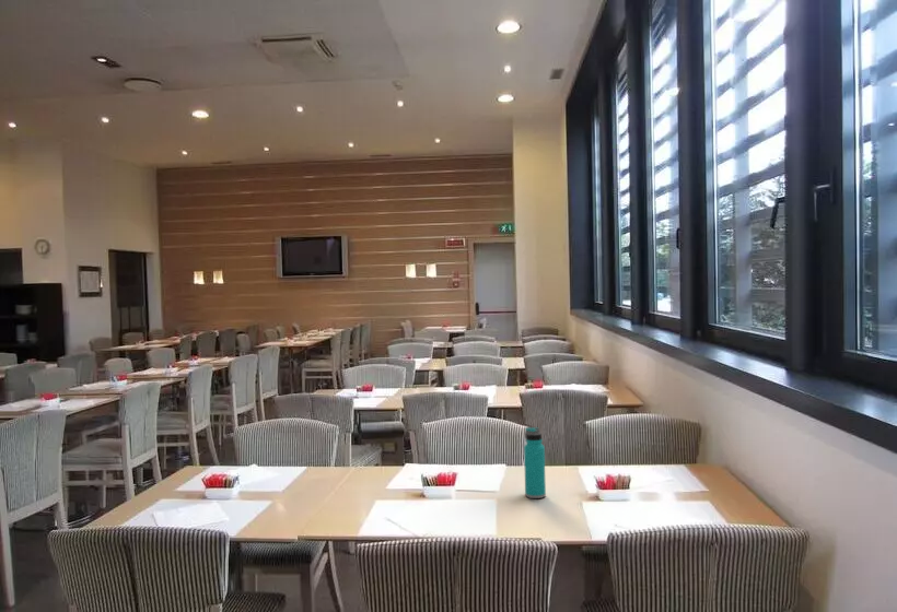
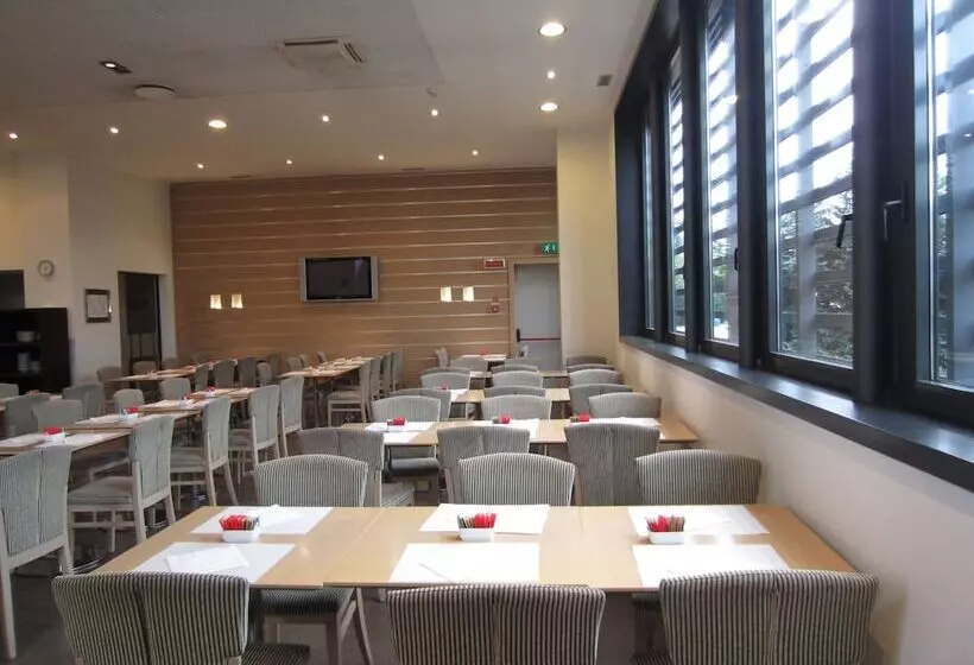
- water bottle [523,426,547,499]
